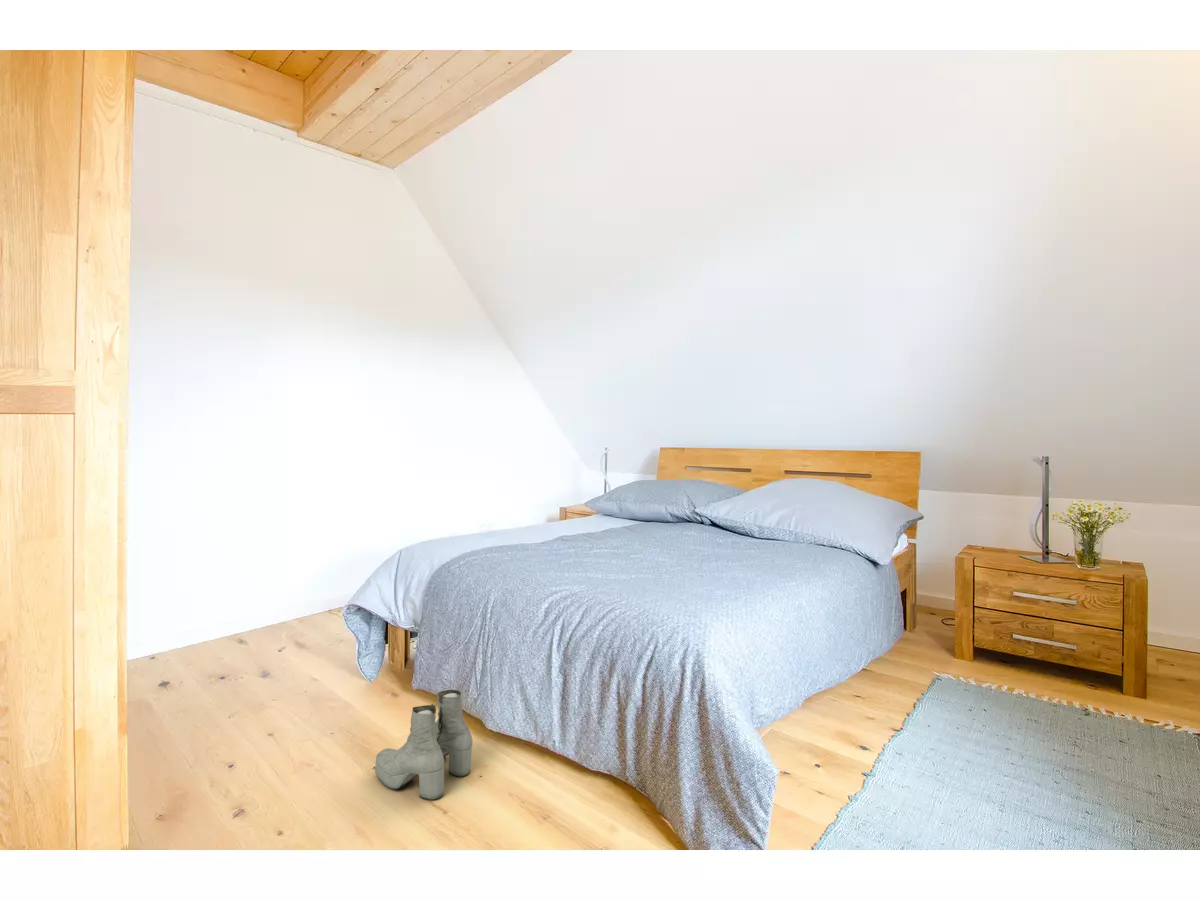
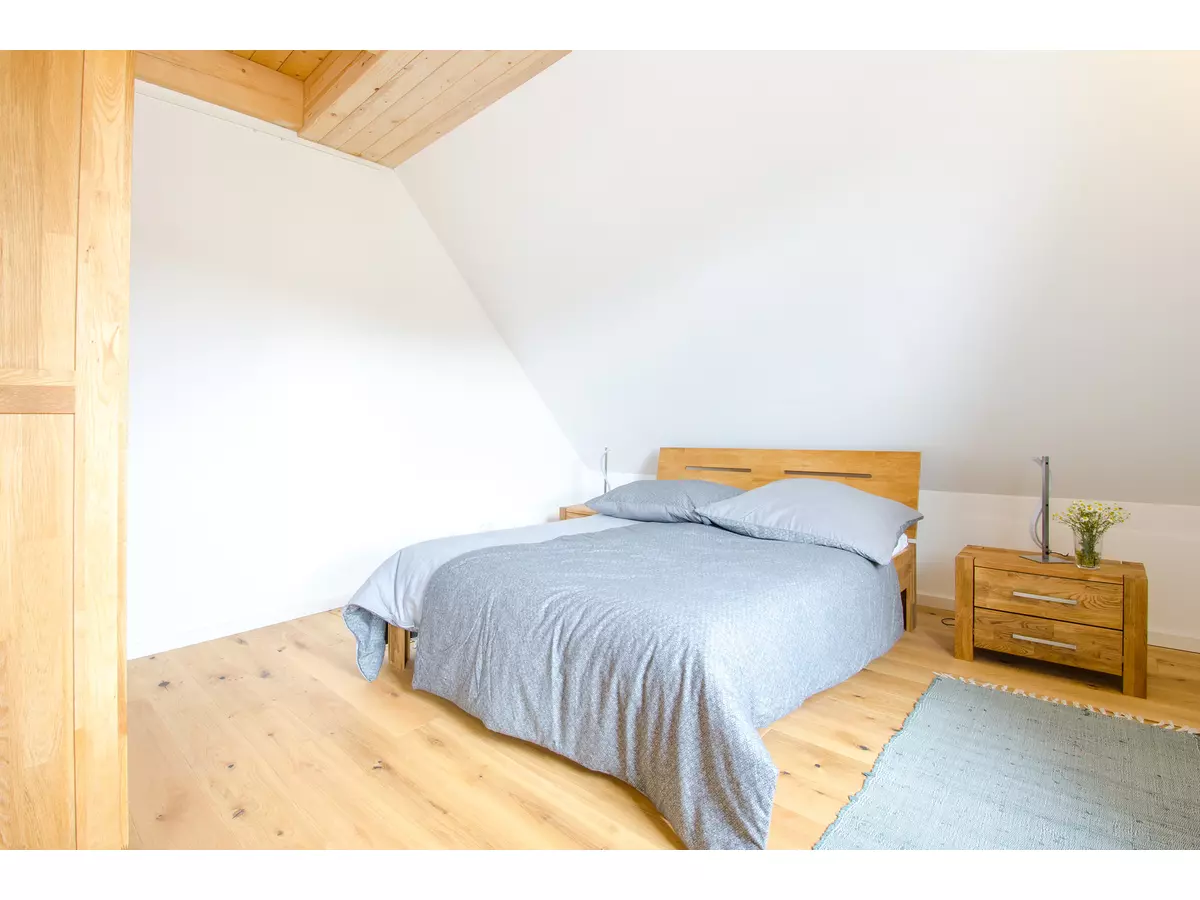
- boots [374,689,474,801]
